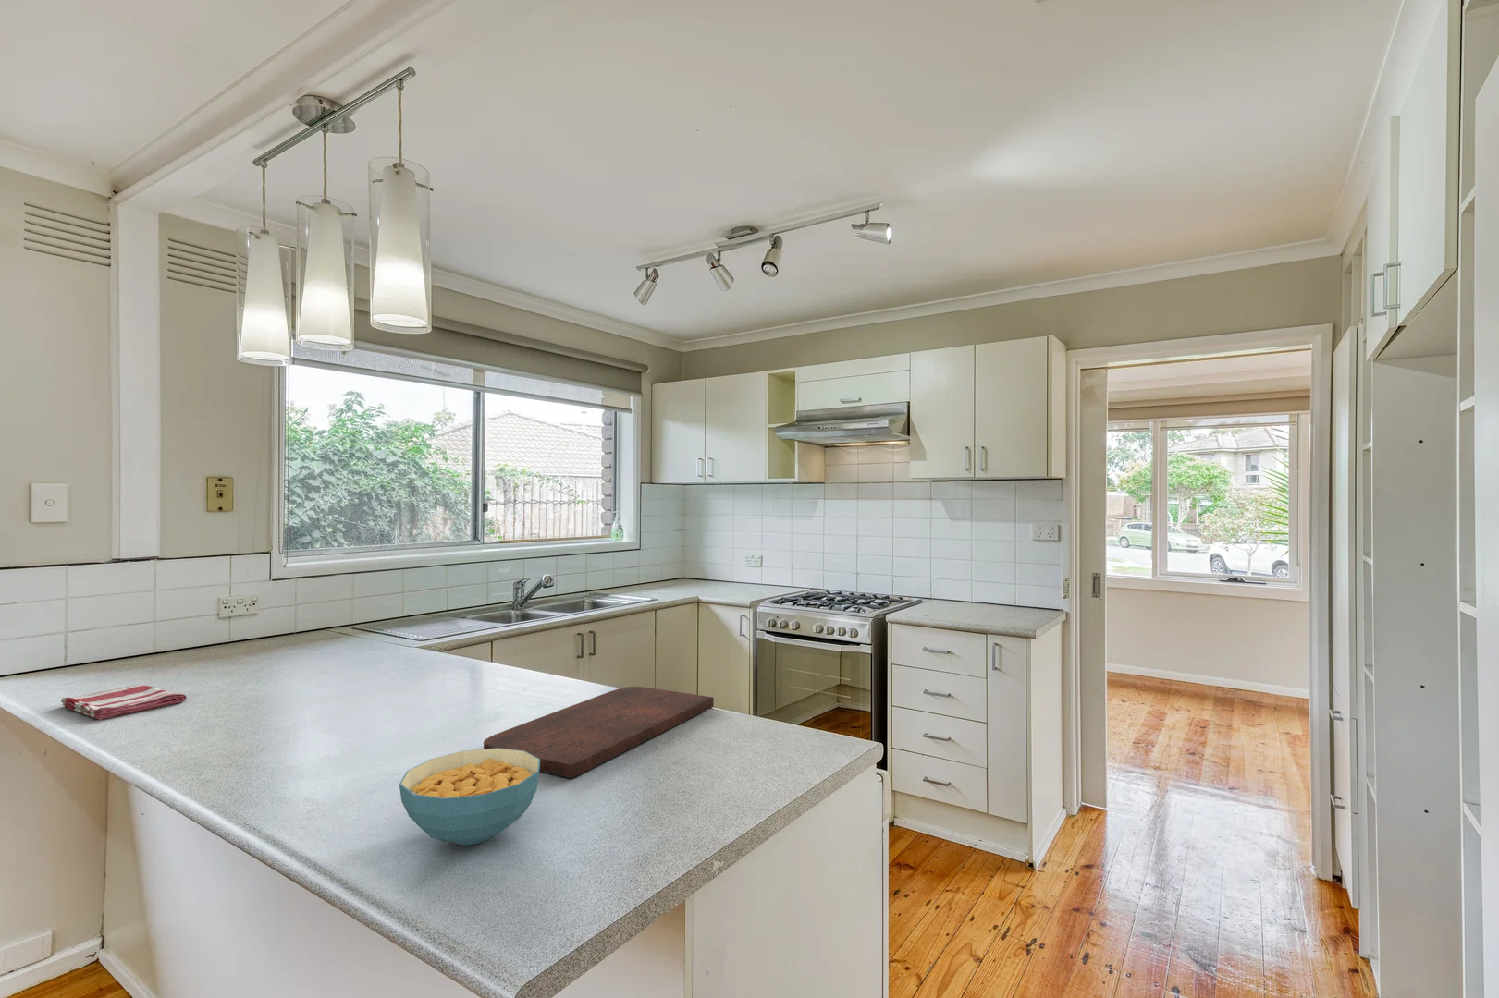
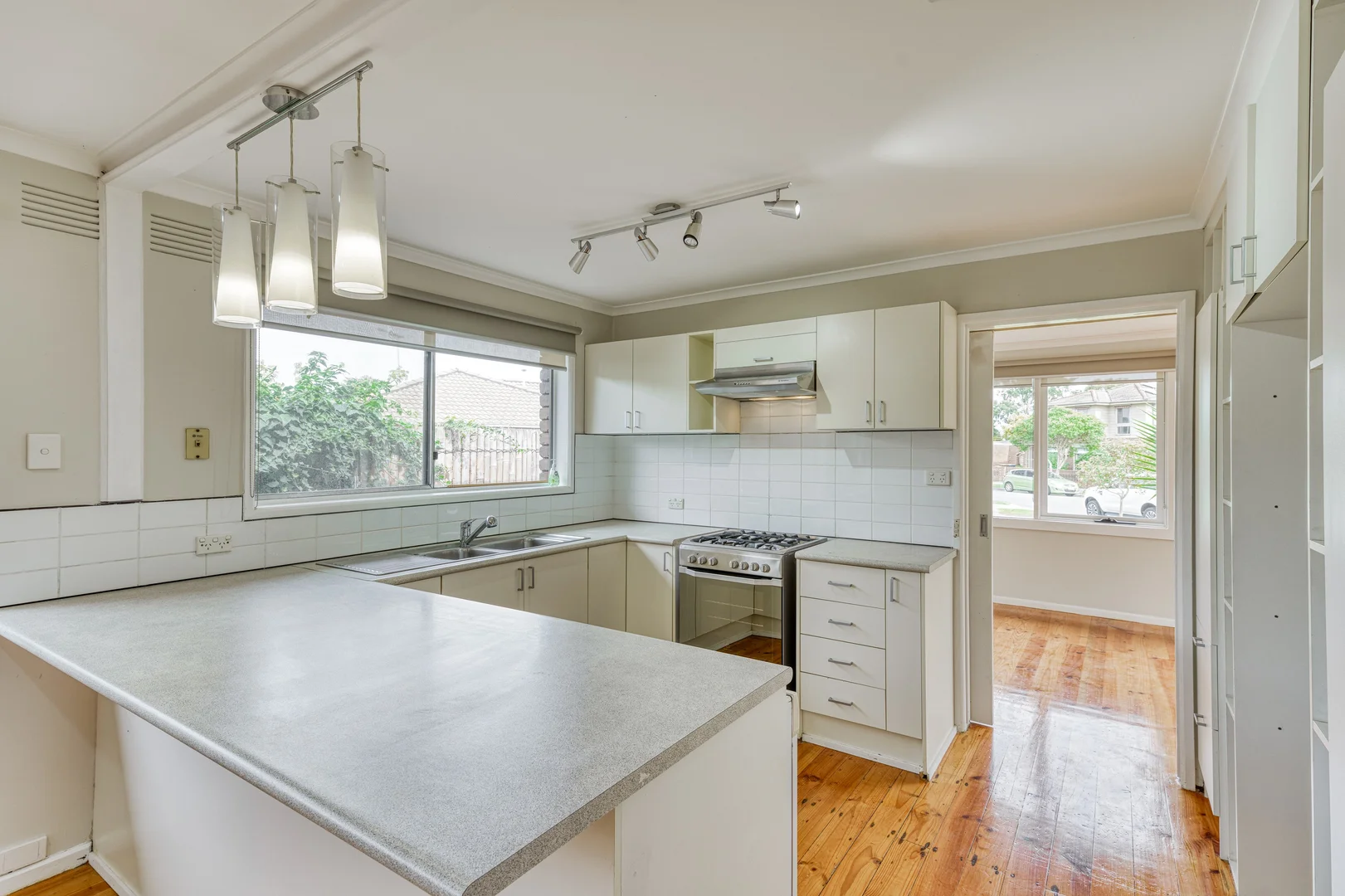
- cereal bowl [399,749,541,847]
- cutting board [483,686,714,779]
- dish towel [60,684,187,721]
